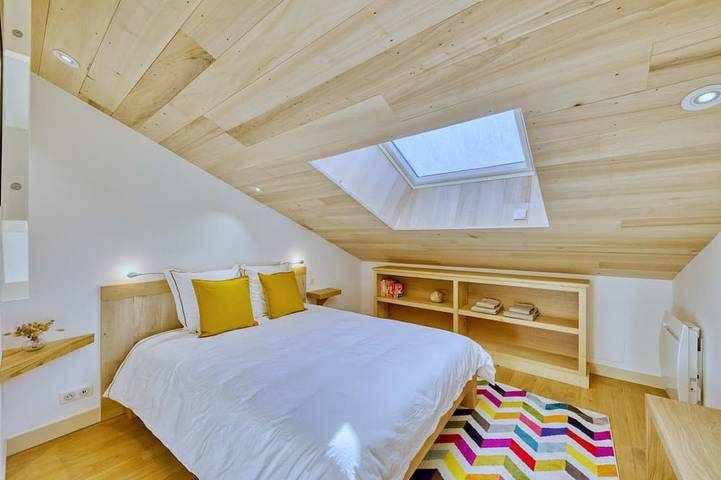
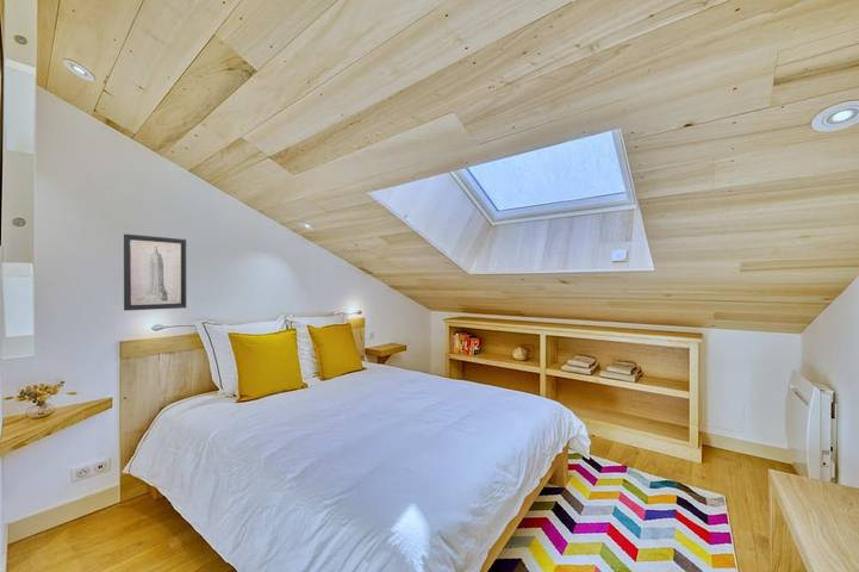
+ wall art [123,234,187,312]
